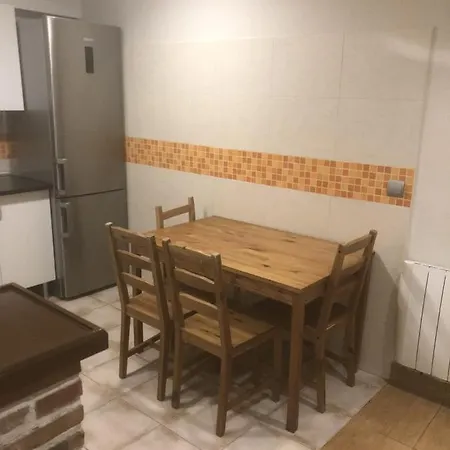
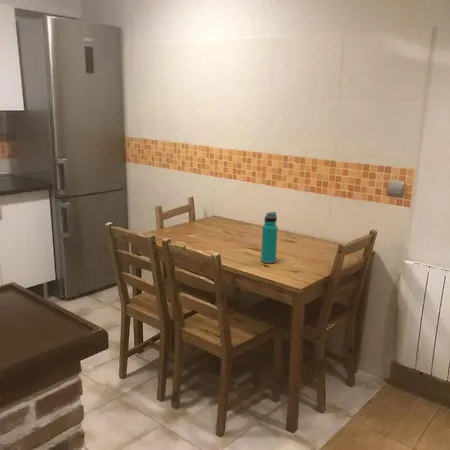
+ water bottle [260,211,279,264]
